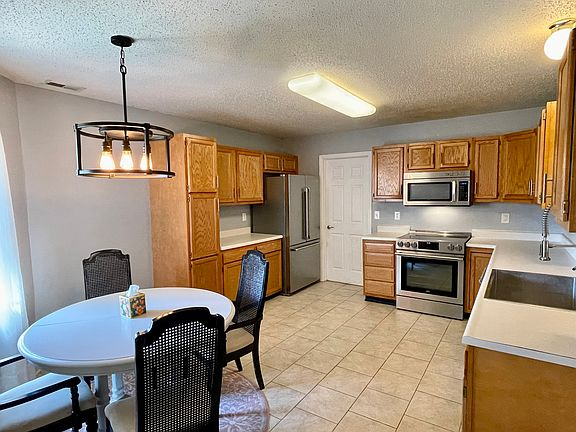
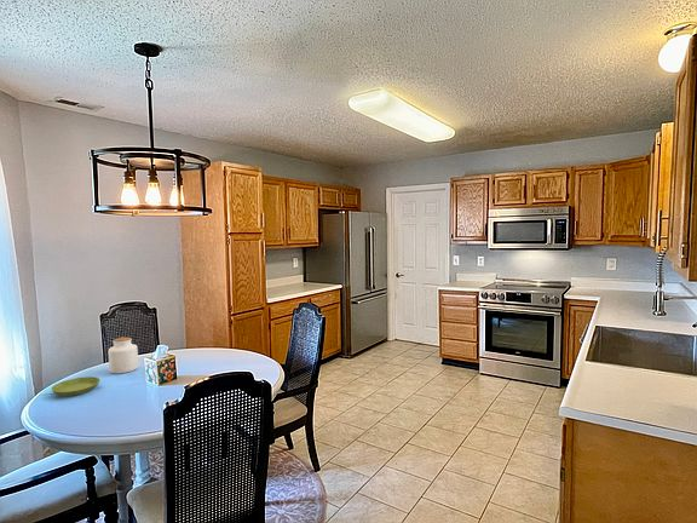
+ saucer [50,375,102,397]
+ jar [106,337,139,374]
